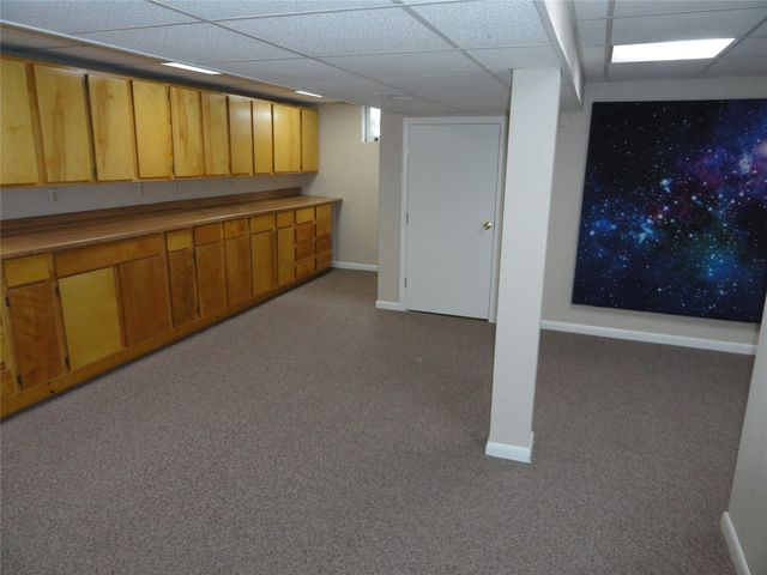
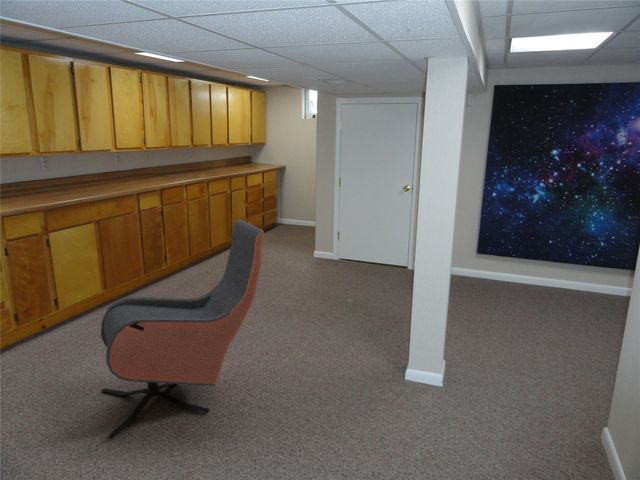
+ armchair [100,218,265,439]
